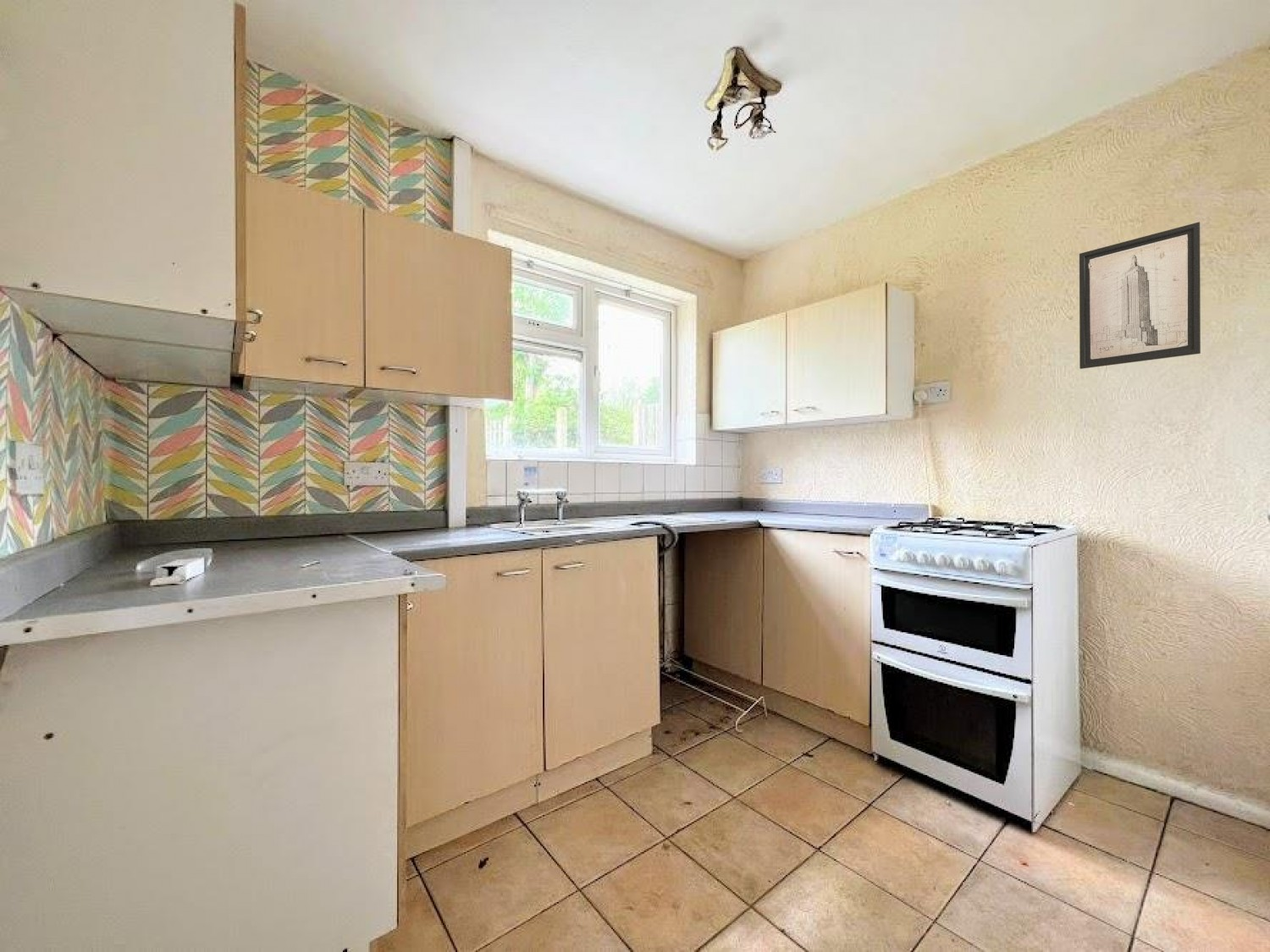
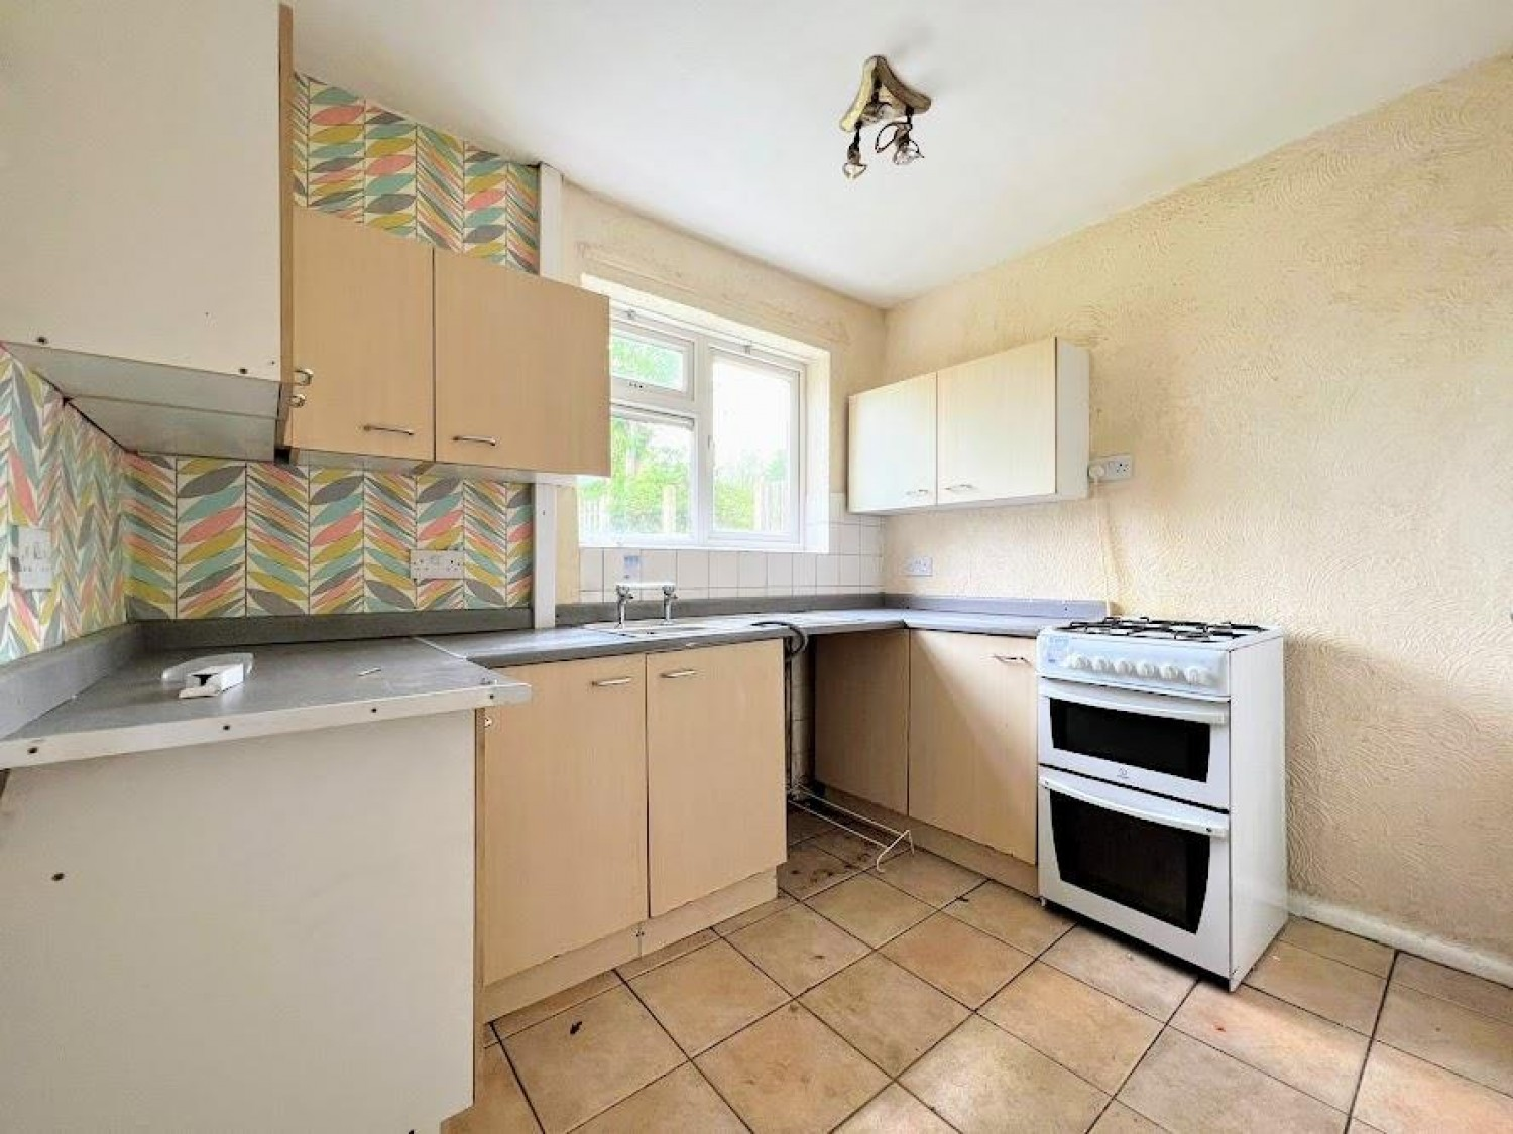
- wall art [1079,221,1201,370]
